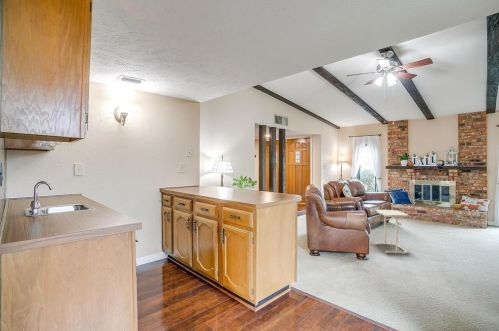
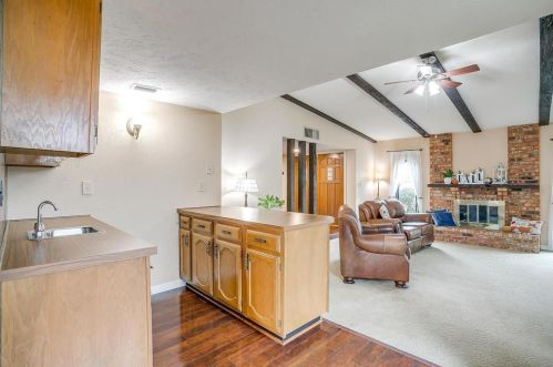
- side table [374,209,410,255]
